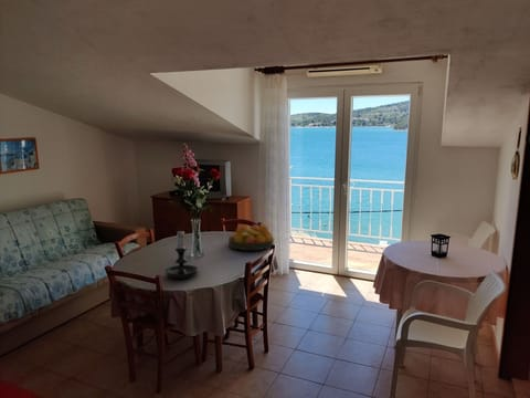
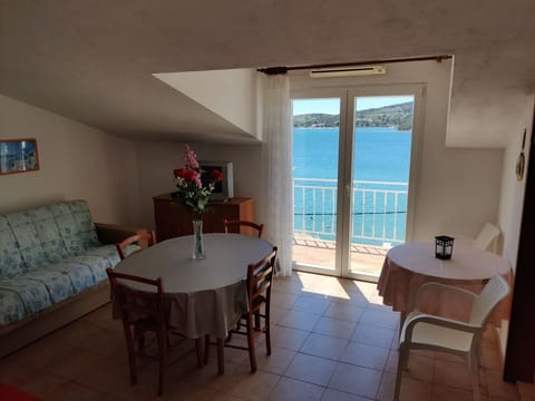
- candle holder [163,228,199,280]
- fruit bowl [227,223,275,251]
